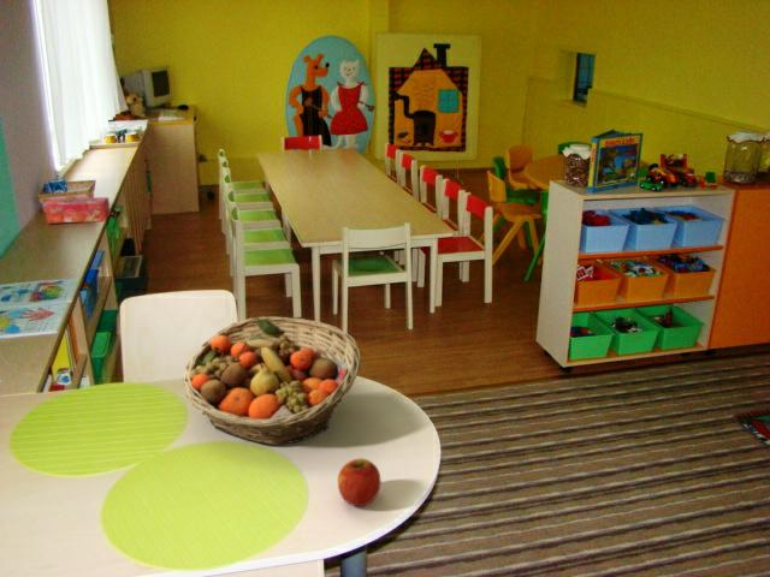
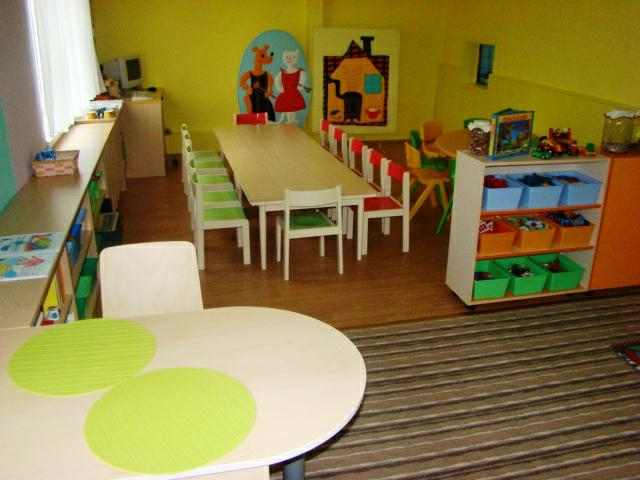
- apple [337,457,381,507]
- fruit basket [182,316,362,446]
- tissue box [45,196,112,224]
